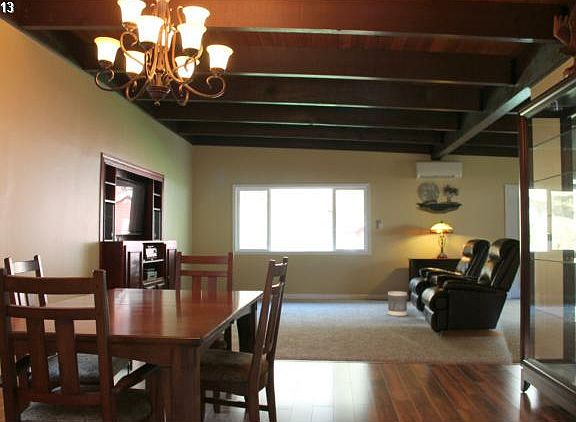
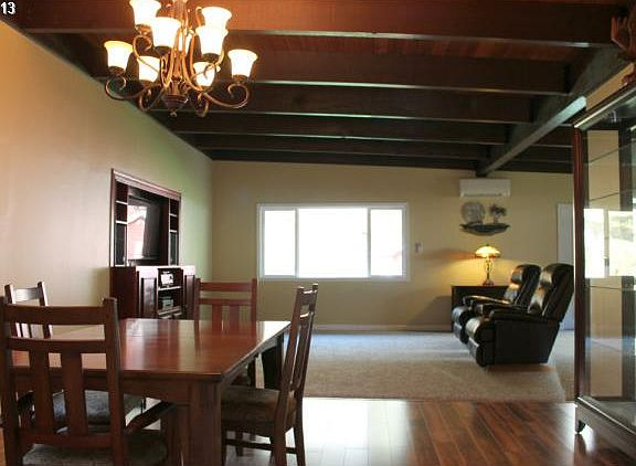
- wastebasket [387,290,408,317]
